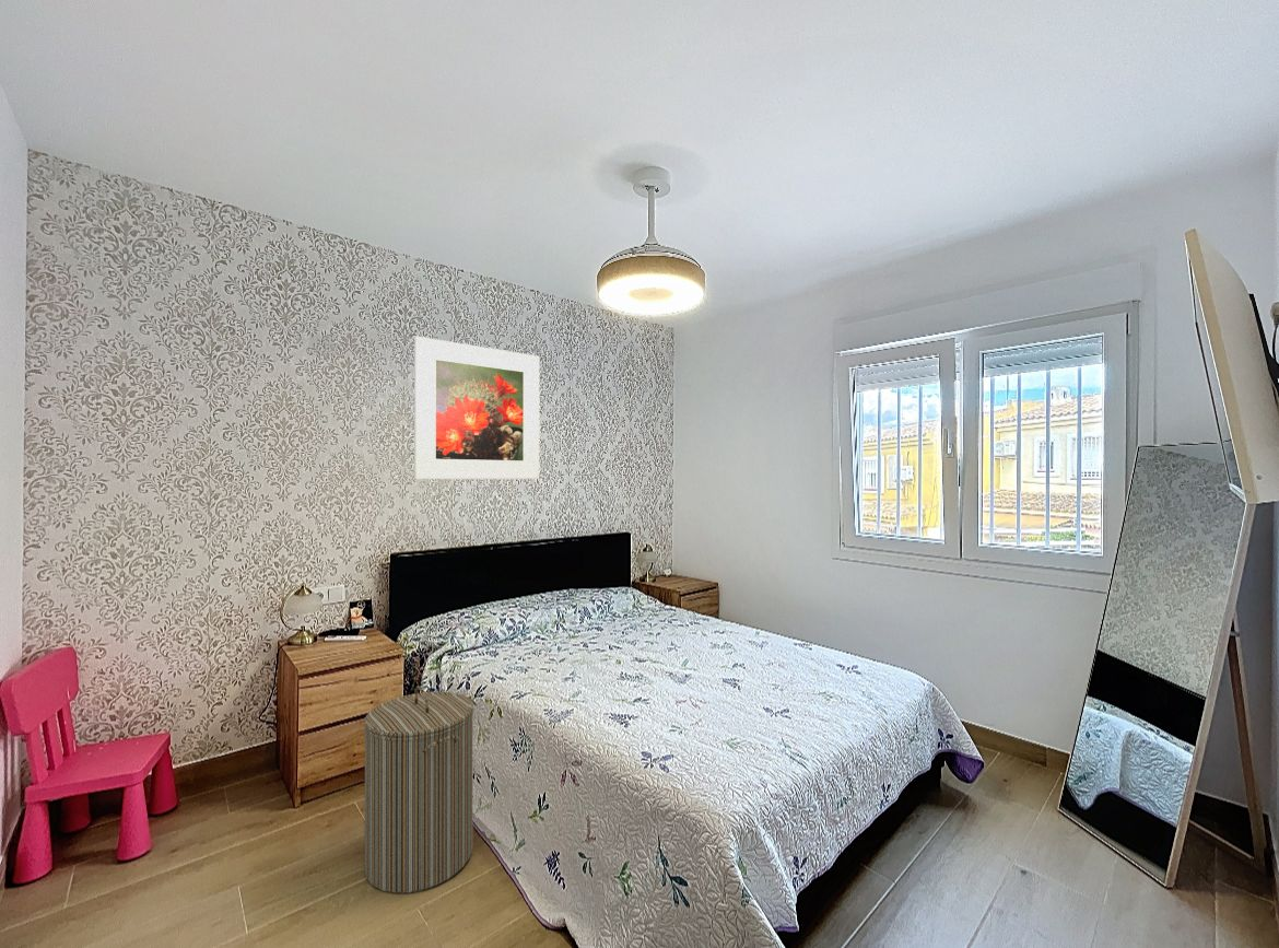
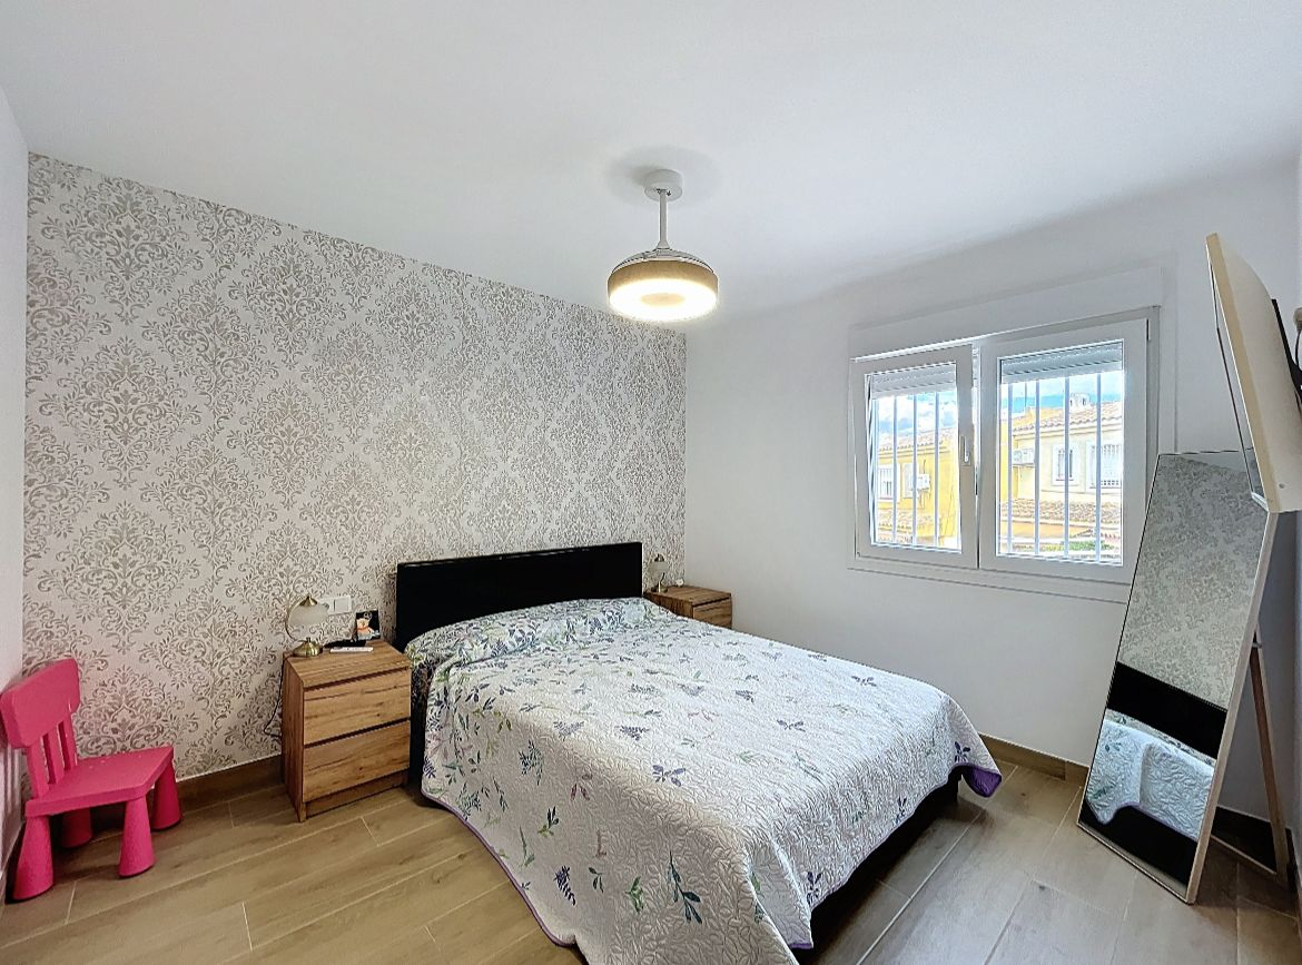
- laundry hamper [363,684,474,894]
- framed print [413,336,540,480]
